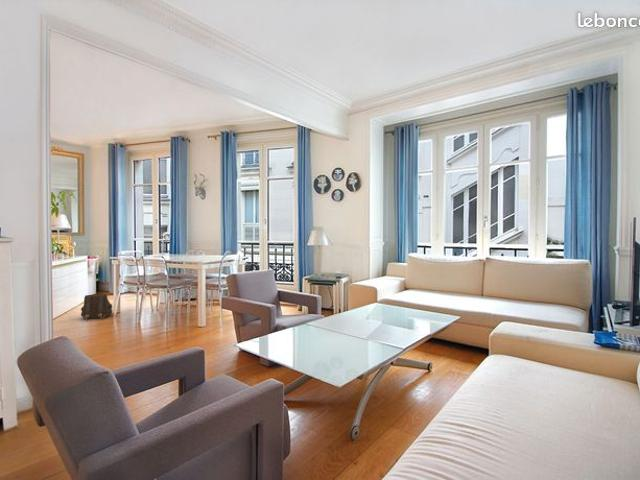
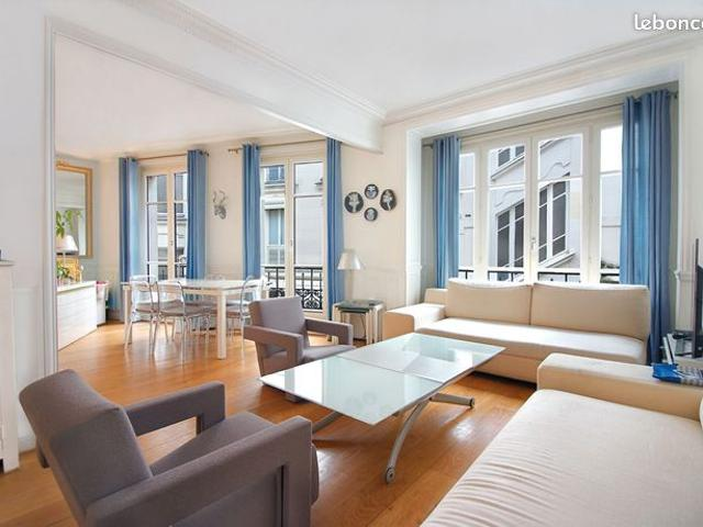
- satchel [80,293,113,321]
